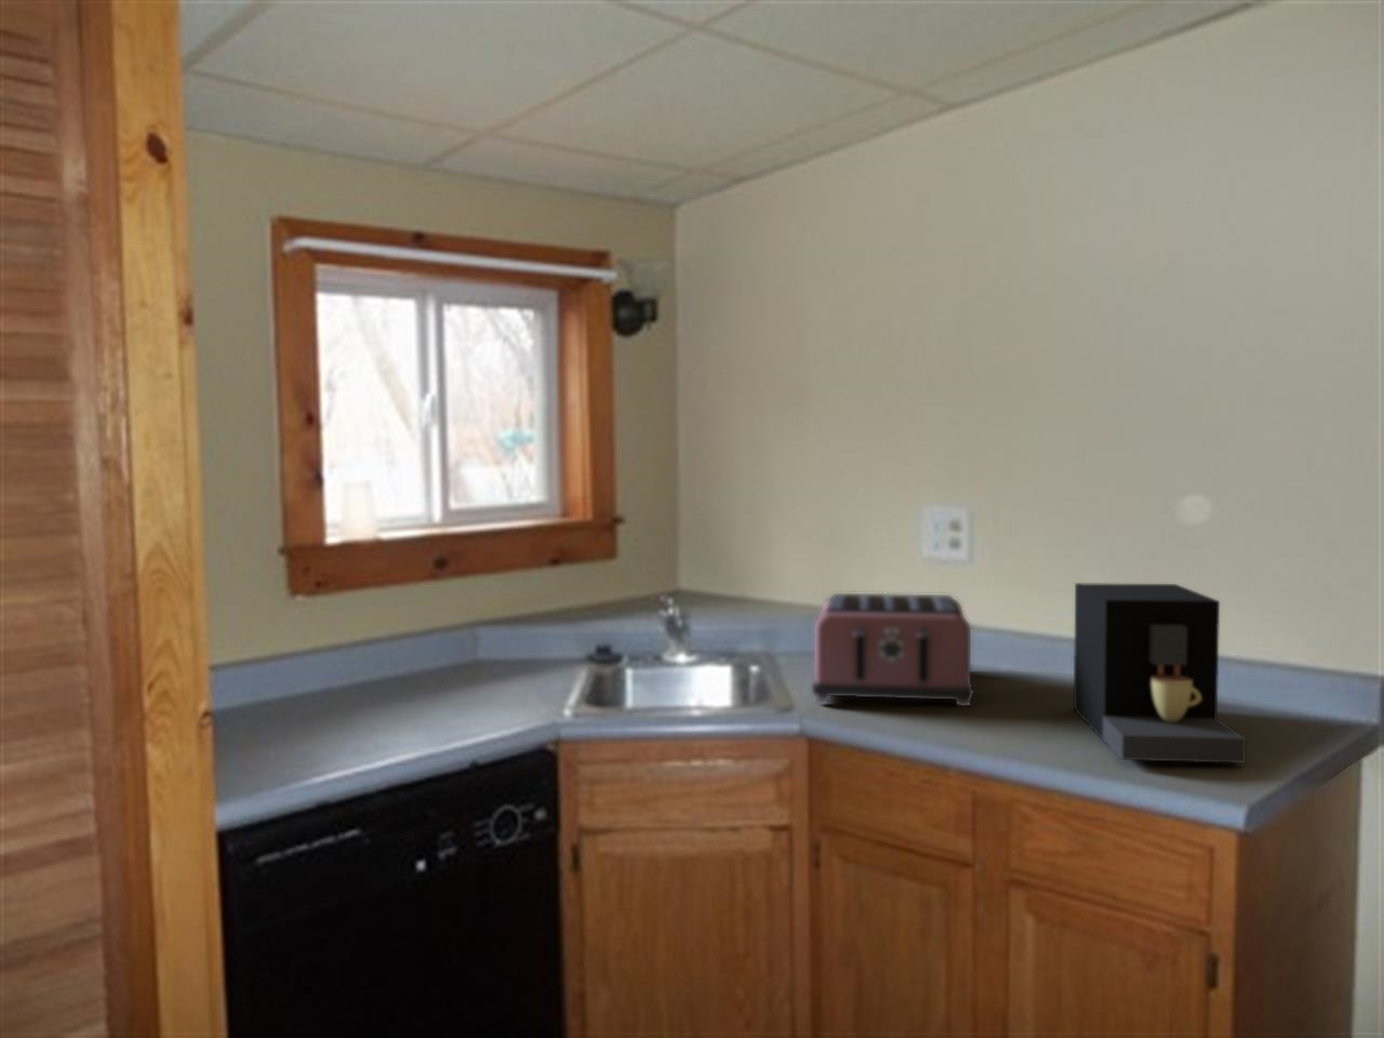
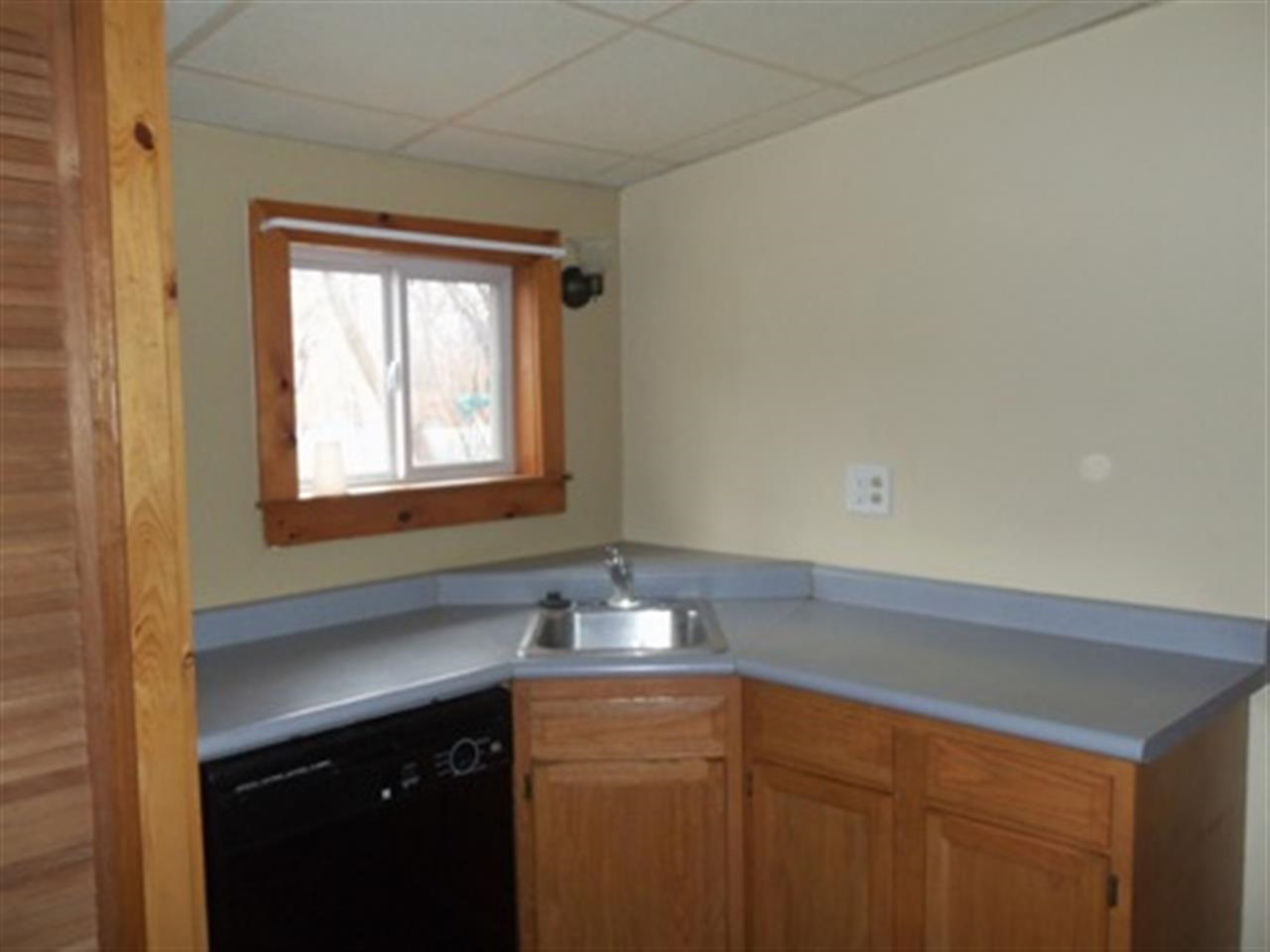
- toaster [811,592,974,708]
- coffee maker [1072,582,1247,764]
